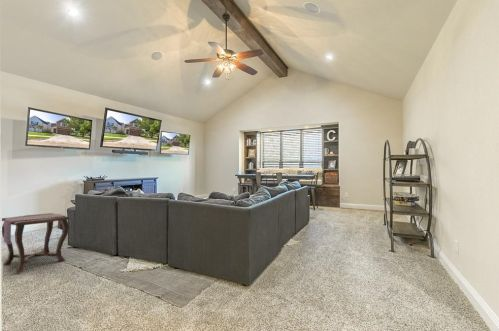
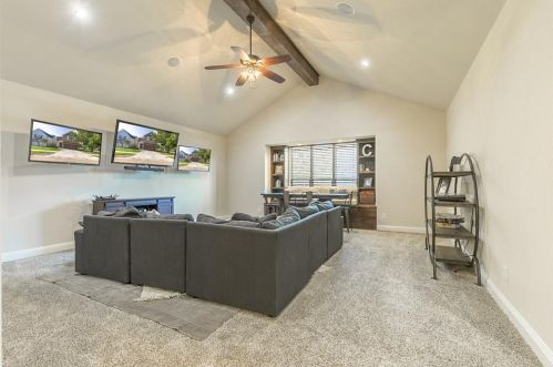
- side table [1,212,70,274]
